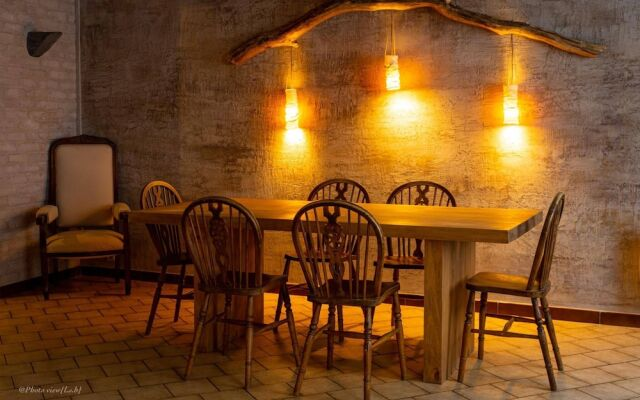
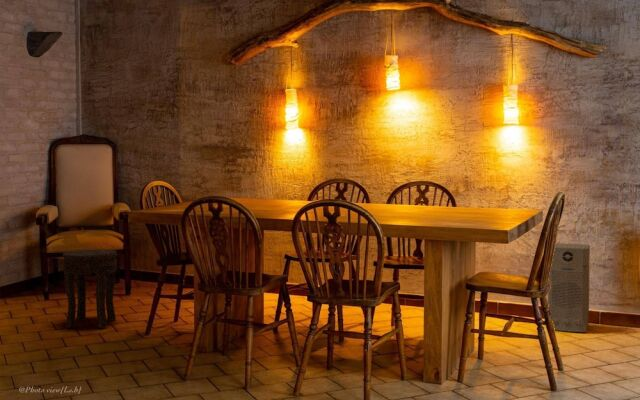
+ side table [62,248,118,329]
+ air purifier [547,242,591,333]
